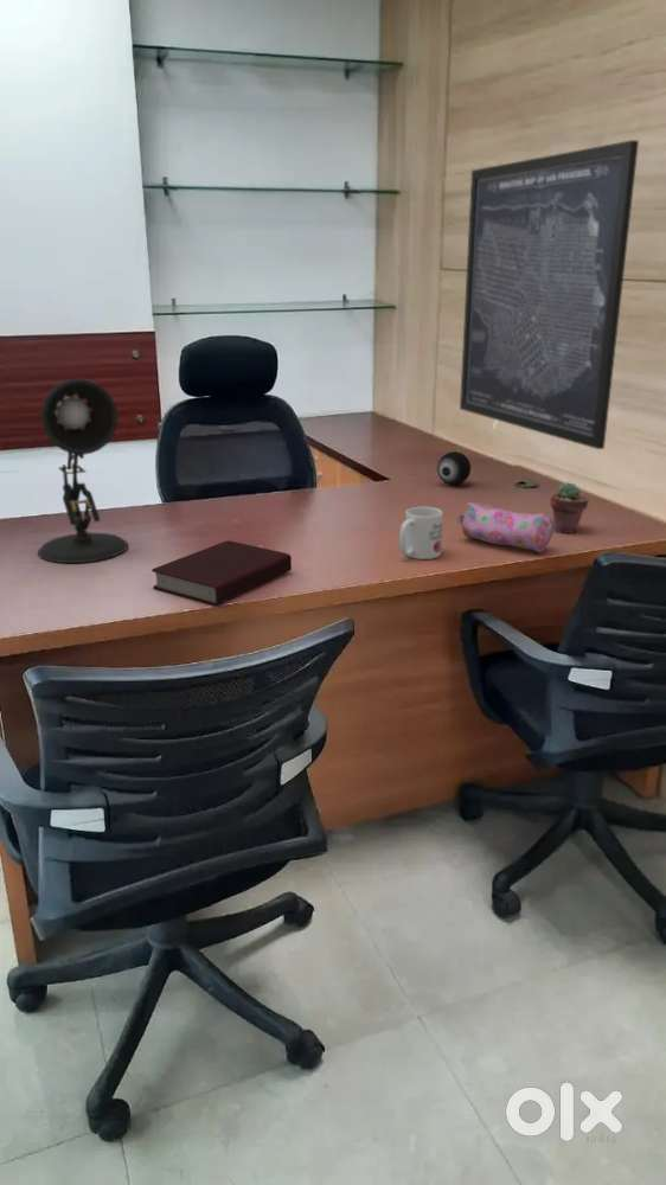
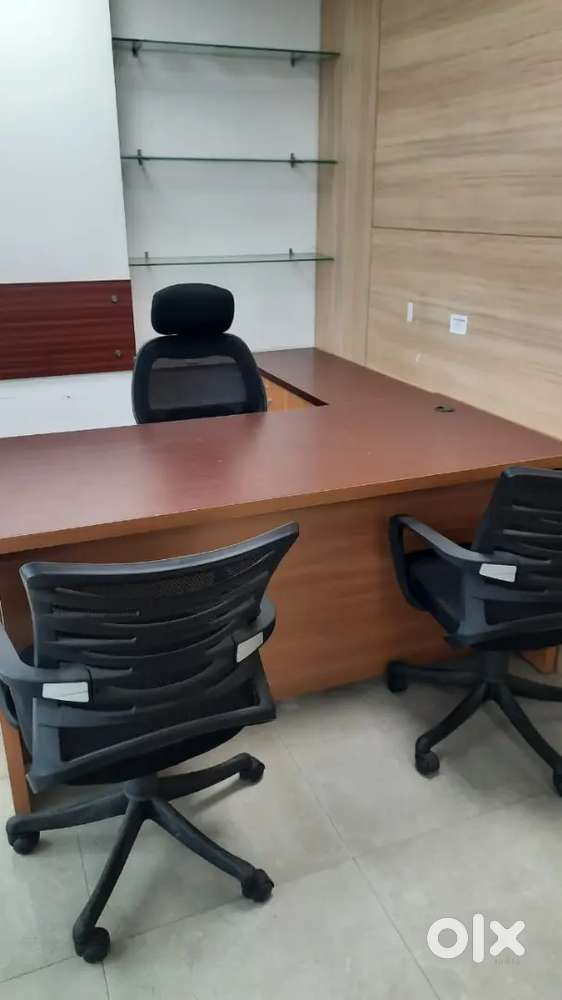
- pencil case [456,501,555,553]
- mug [398,506,444,561]
- desk lamp [37,378,129,564]
- speaker [436,450,472,486]
- potted succulent [549,481,590,534]
- wall art [459,139,640,450]
- book [151,539,293,606]
